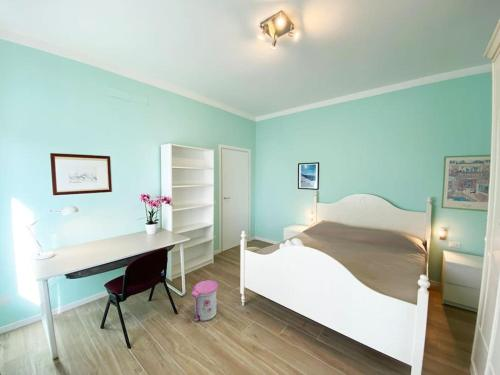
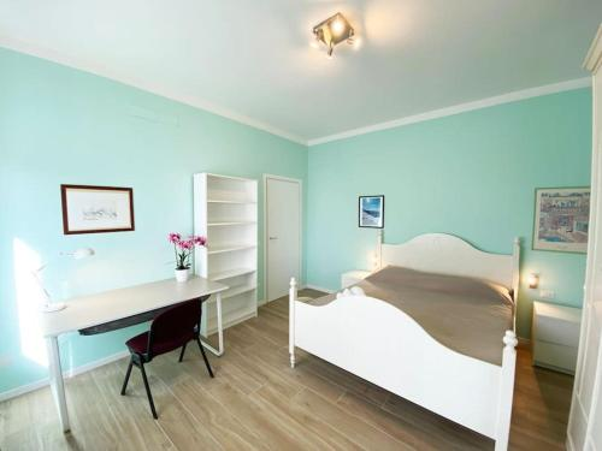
- trash can [190,279,219,323]
